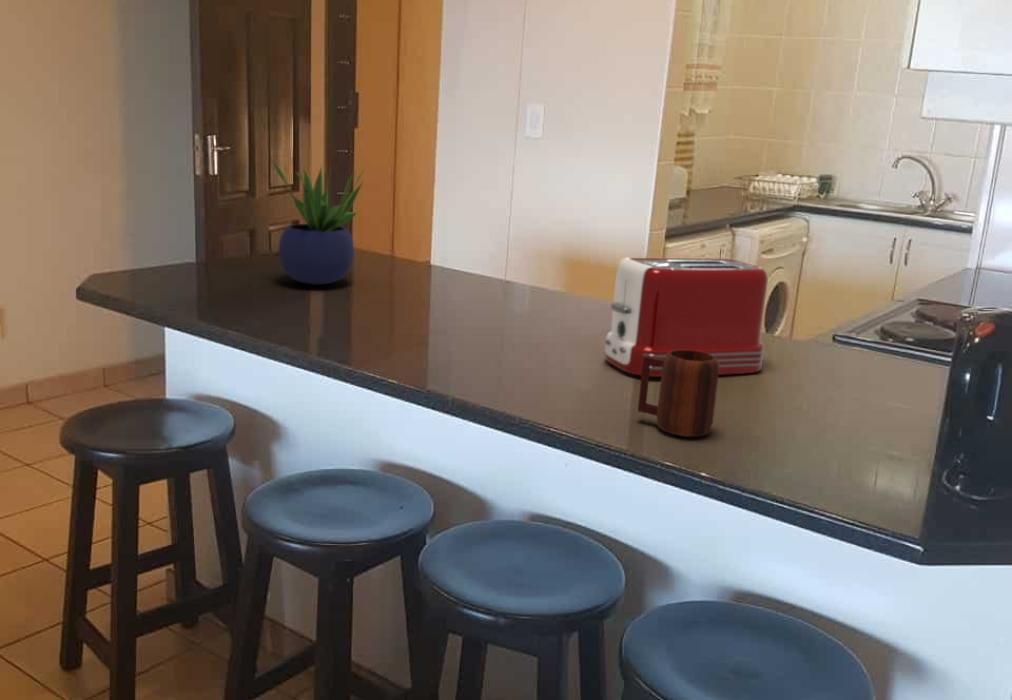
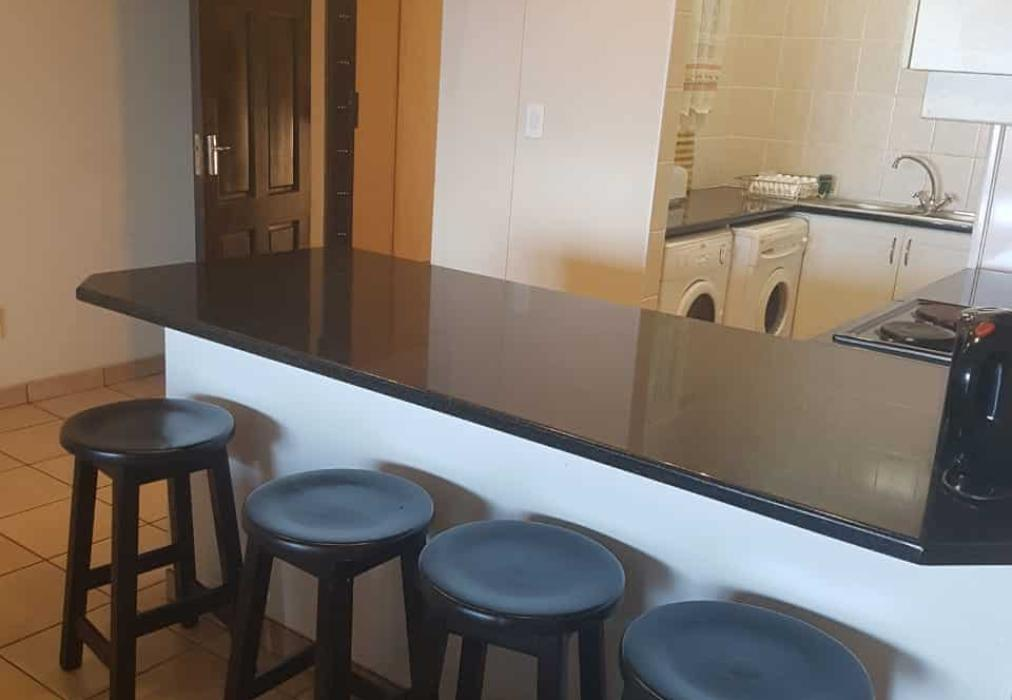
- potted plant [270,157,366,286]
- toaster [604,257,769,378]
- mug [637,350,719,438]
